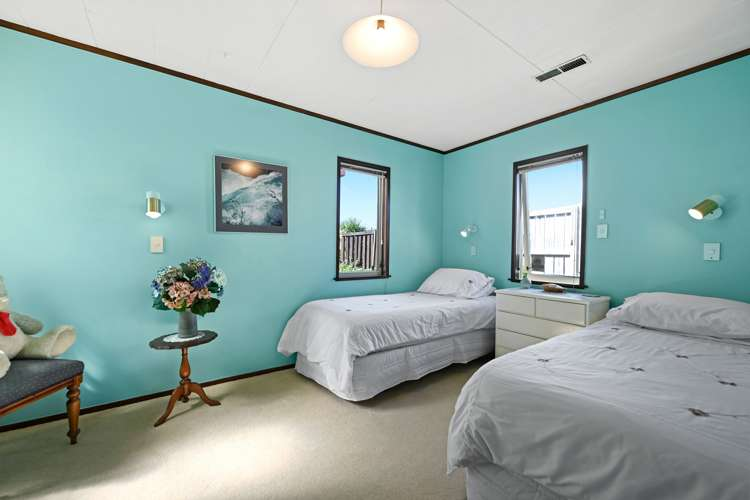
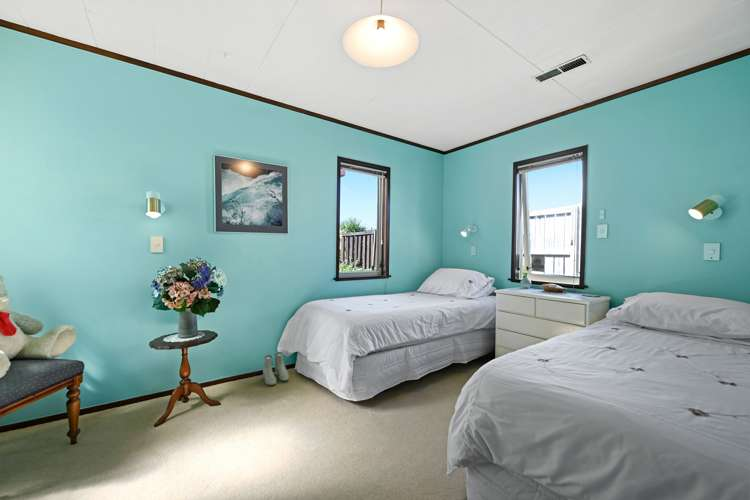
+ boots [262,352,290,386]
